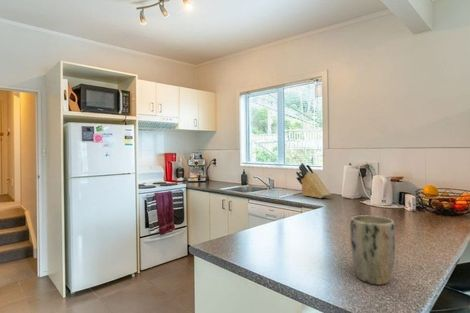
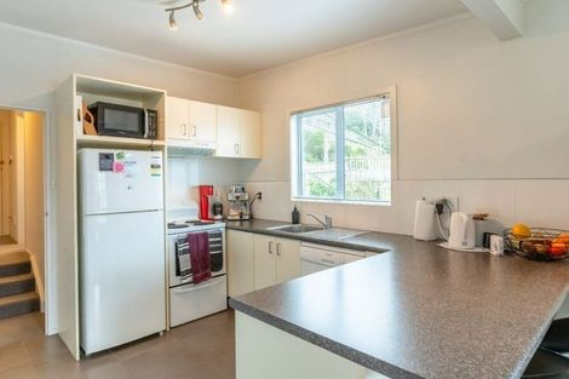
- knife block [295,162,332,199]
- plant pot [350,214,396,286]
